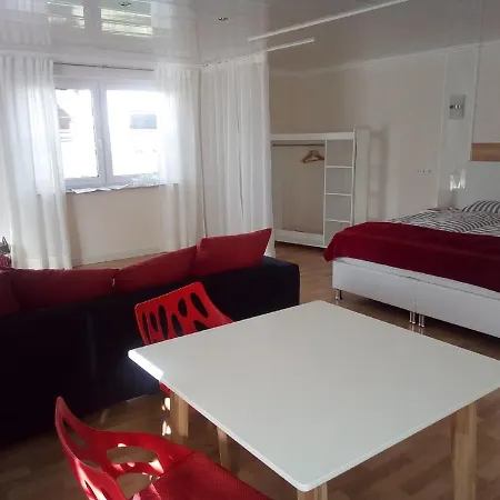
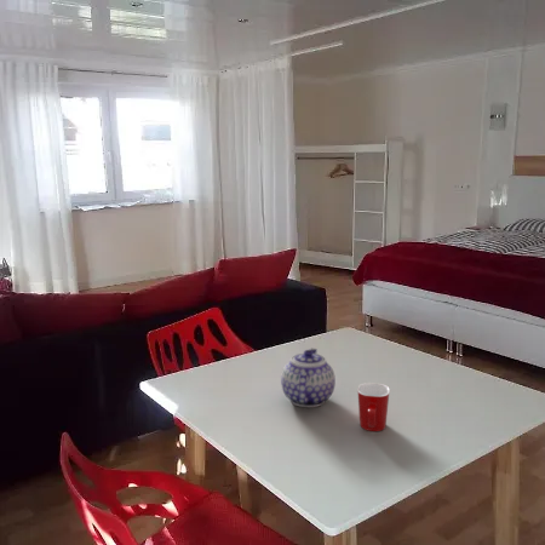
+ teapot [280,348,337,408]
+ mug [356,382,391,432]
